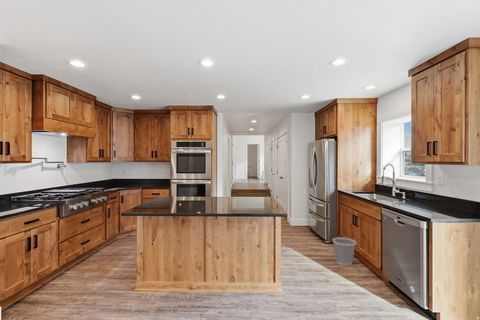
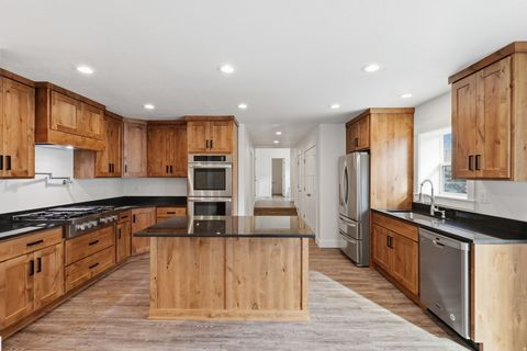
- wastebasket [332,236,357,266]
